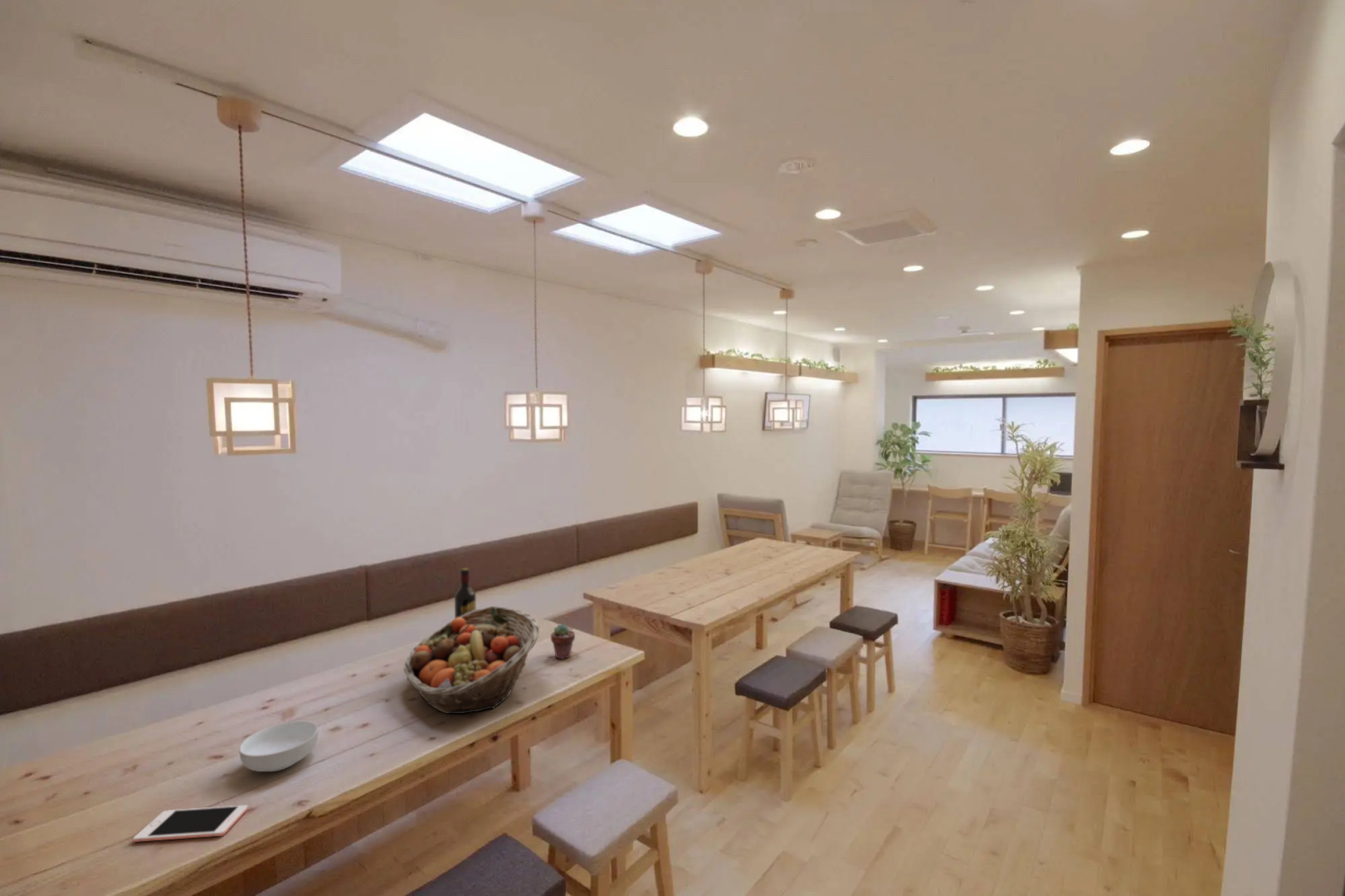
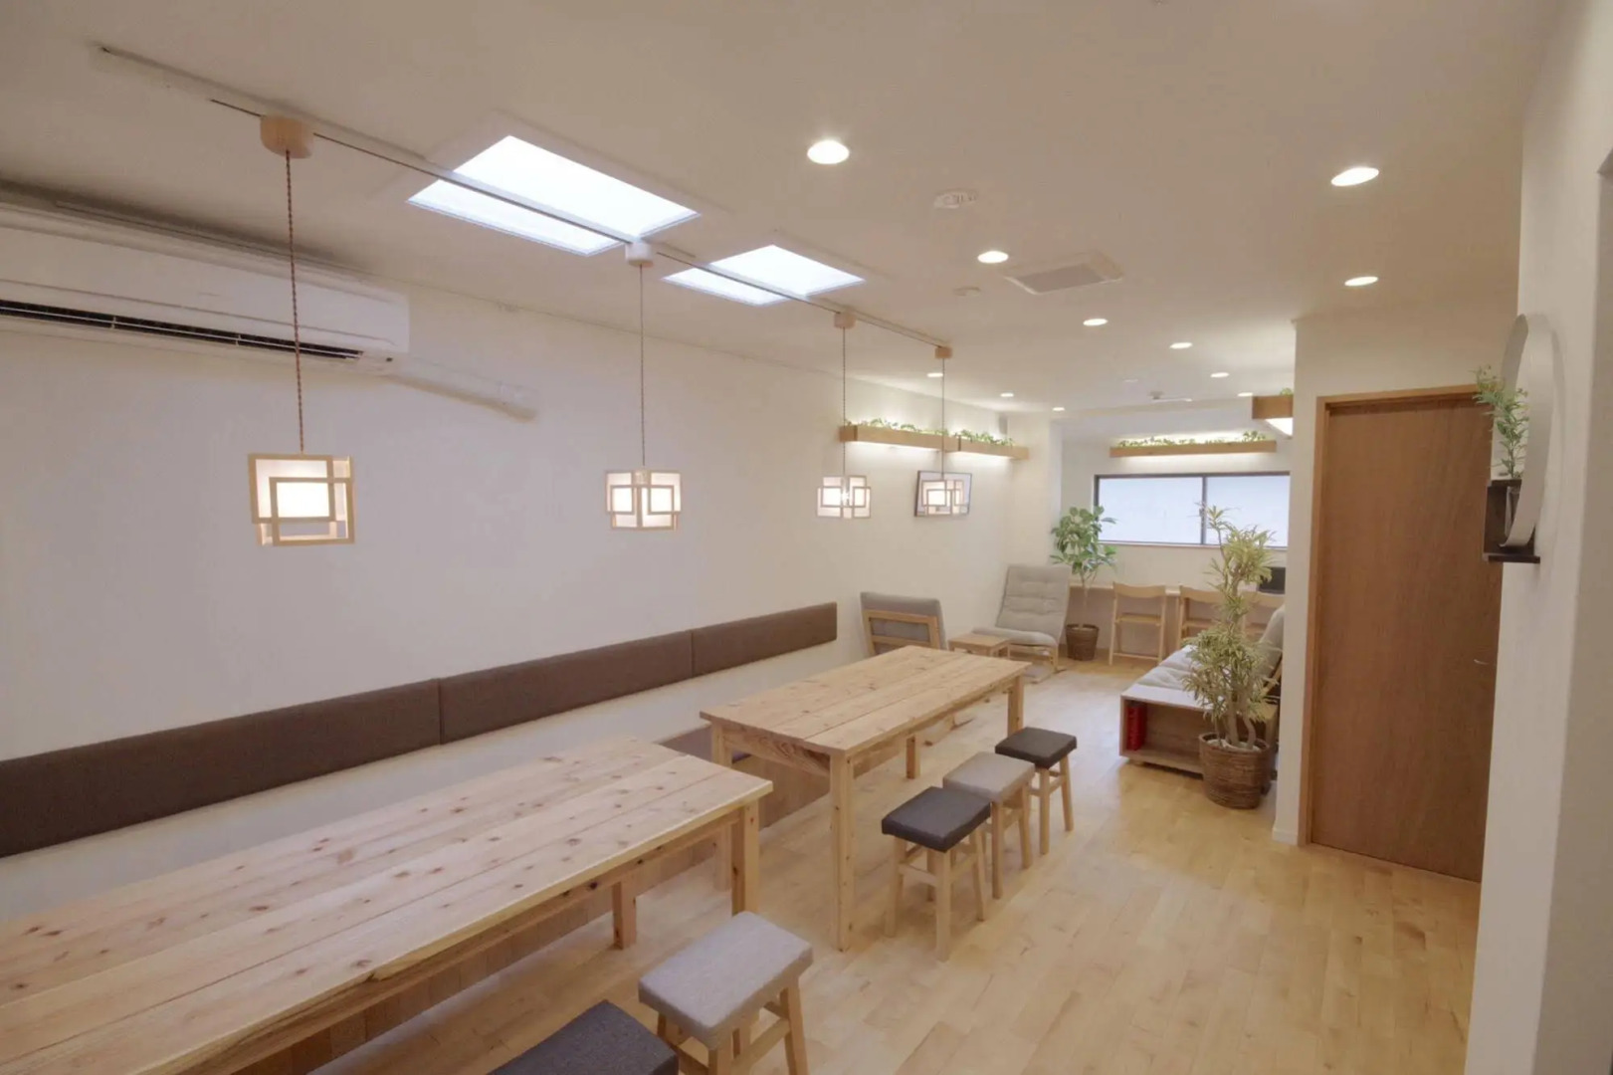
- fruit basket [403,606,541,714]
- cereal bowl [238,719,319,772]
- cell phone [132,805,248,843]
- potted succulent [550,623,576,660]
- wine bottle [454,567,477,619]
